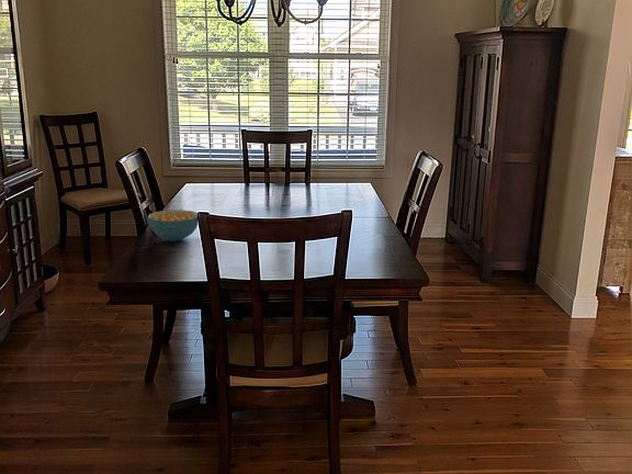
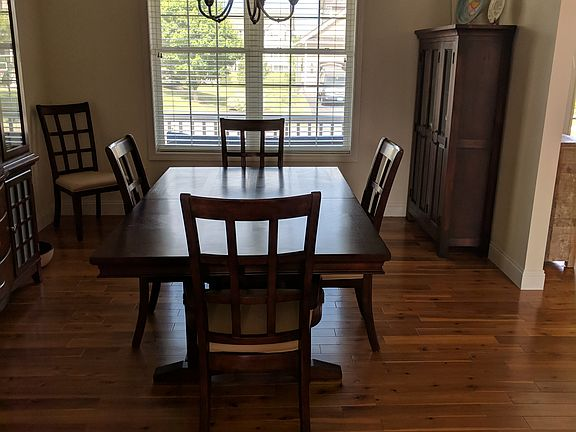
- cereal bowl [147,208,199,242]
